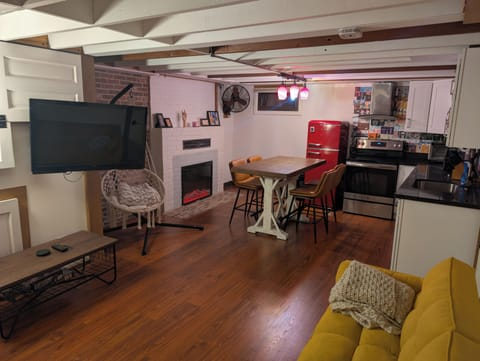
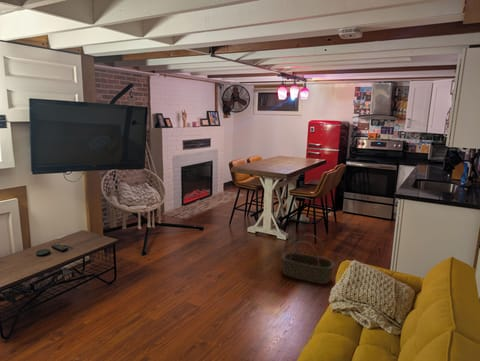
+ basket [281,233,336,285]
